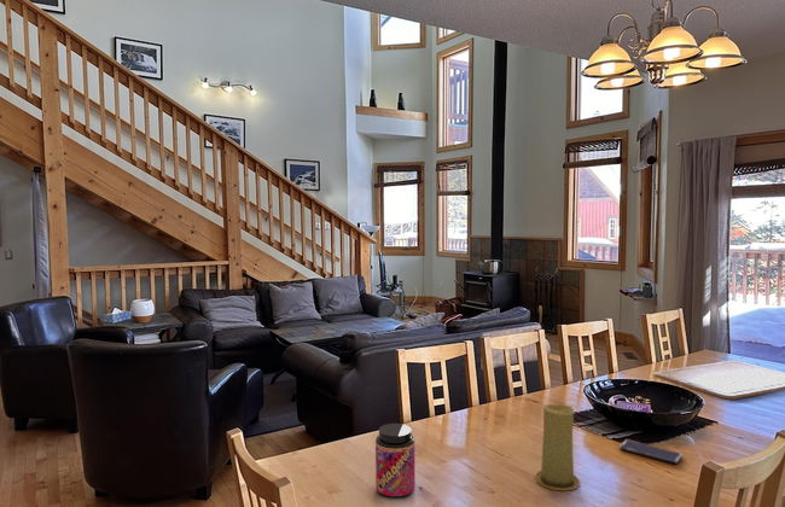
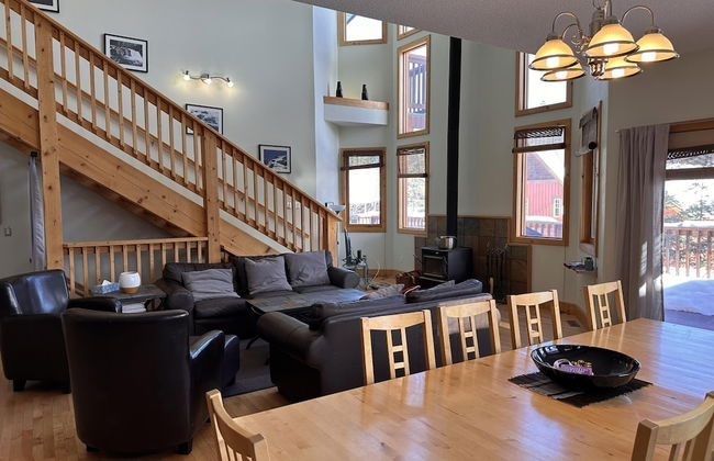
- candle [534,403,581,491]
- smartphone [618,438,684,465]
- chopping board [653,360,785,401]
- jar [374,422,417,500]
